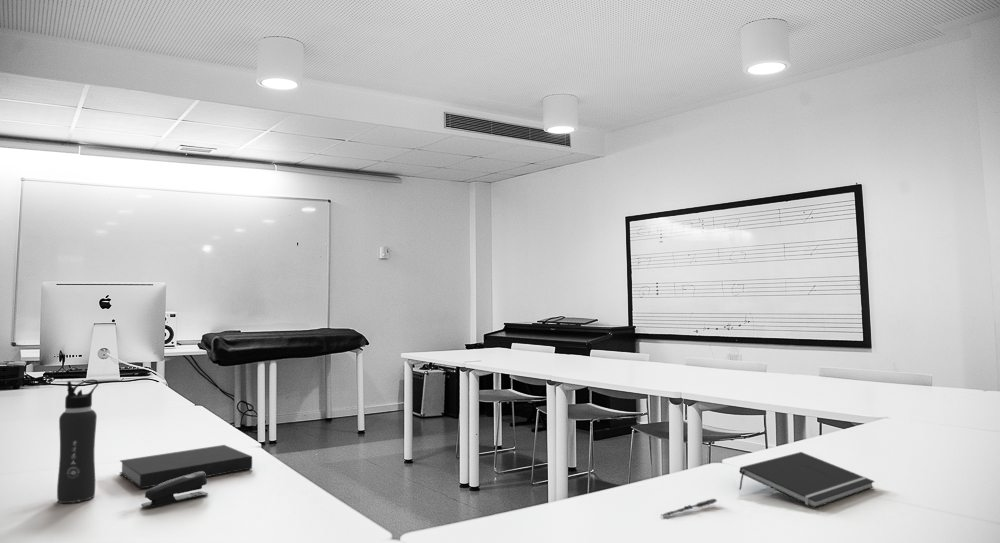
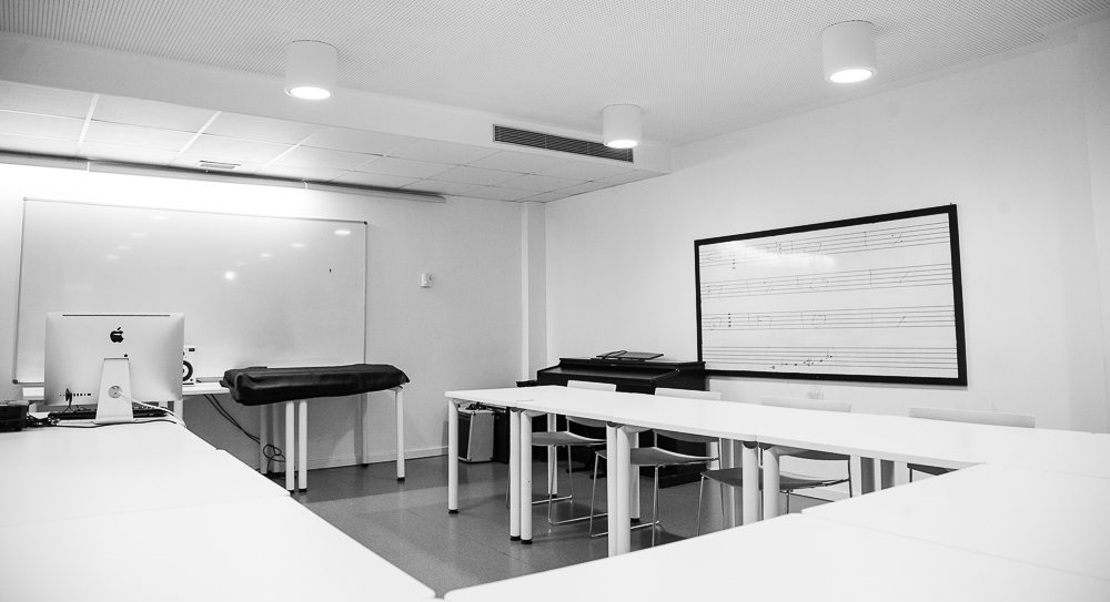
- water bottle [56,378,99,504]
- notebook [119,444,253,489]
- notepad [738,451,875,509]
- stapler [140,472,209,508]
- pen [660,498,718,518]
